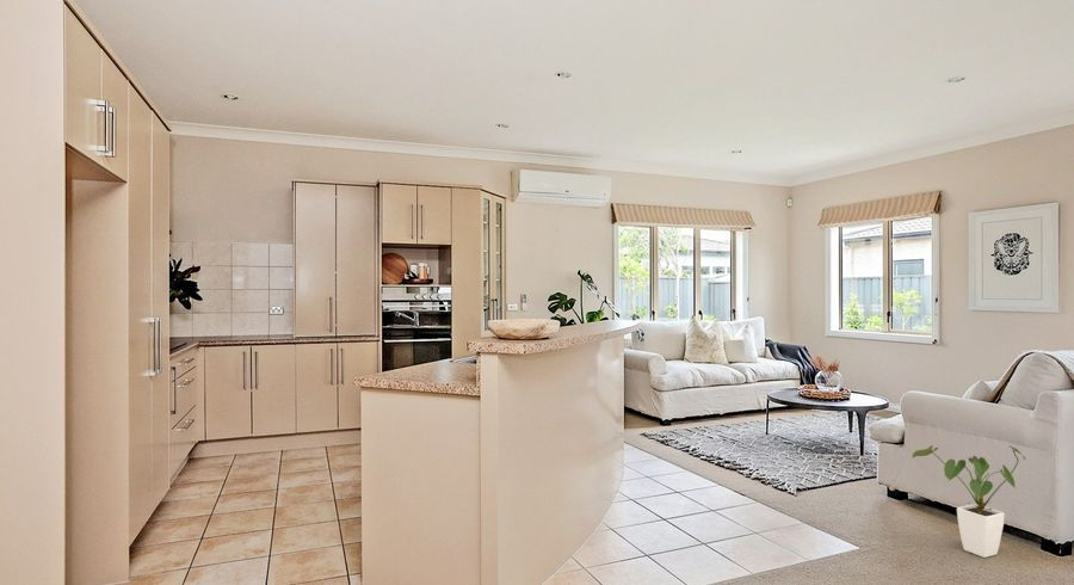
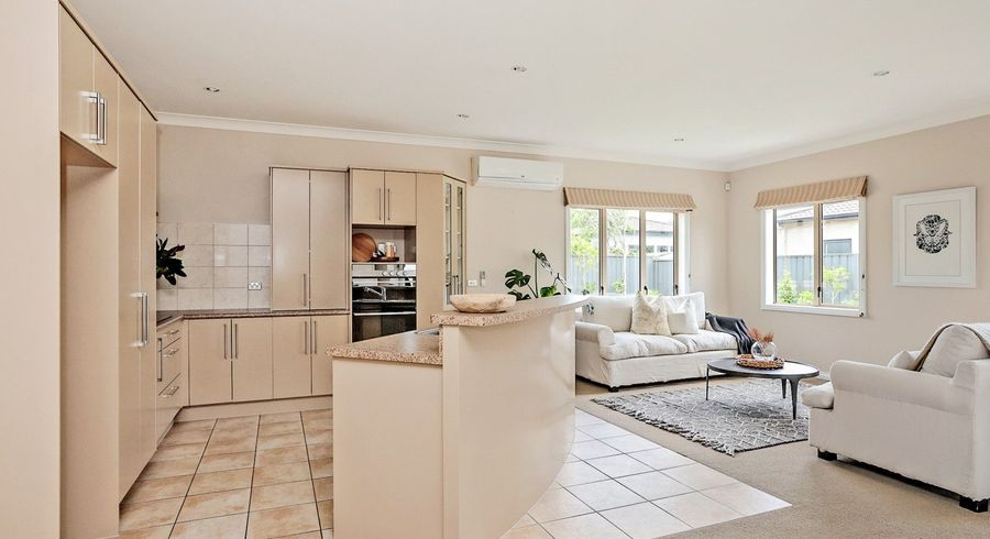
- house plant [911,444,1026,559]
